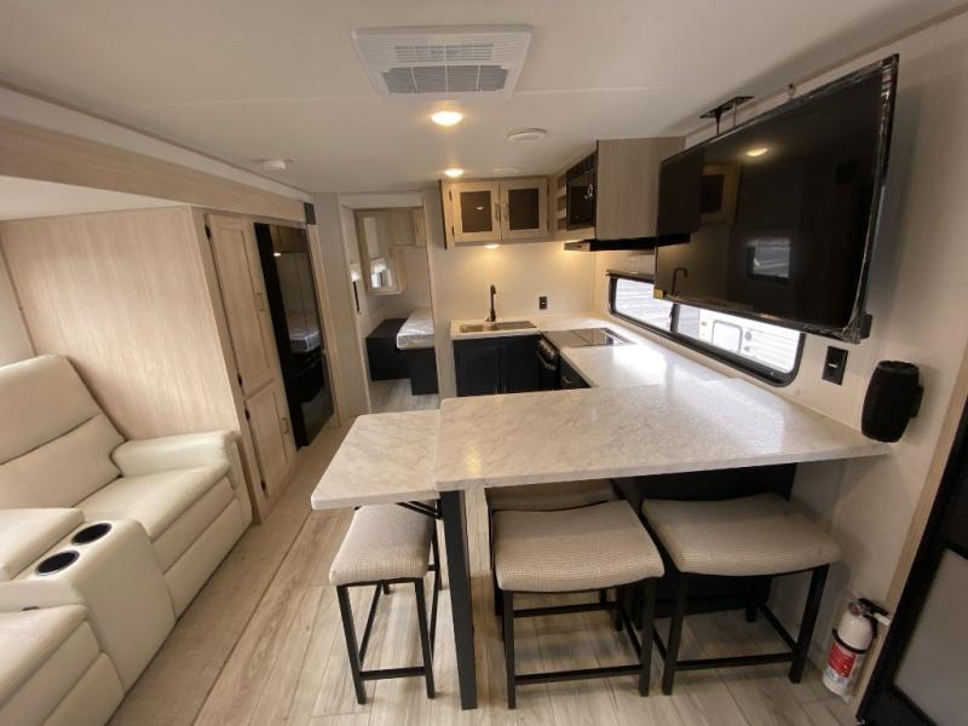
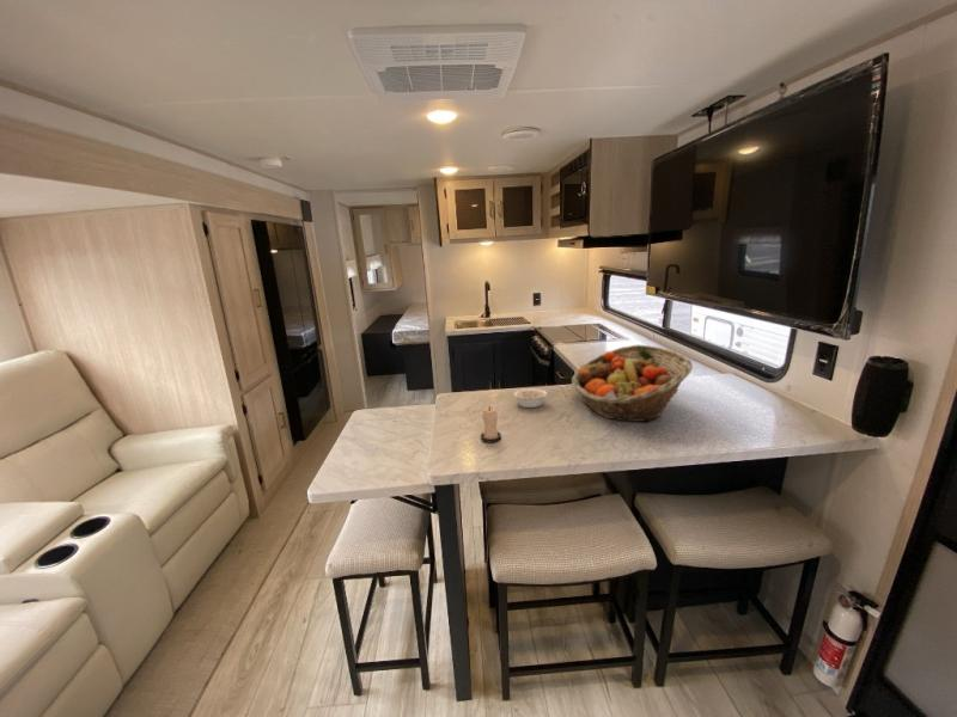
+ candle [480,405,502,443]
+ fruit basket [571,344,694,423]
+ legume [512,387,553,409]
